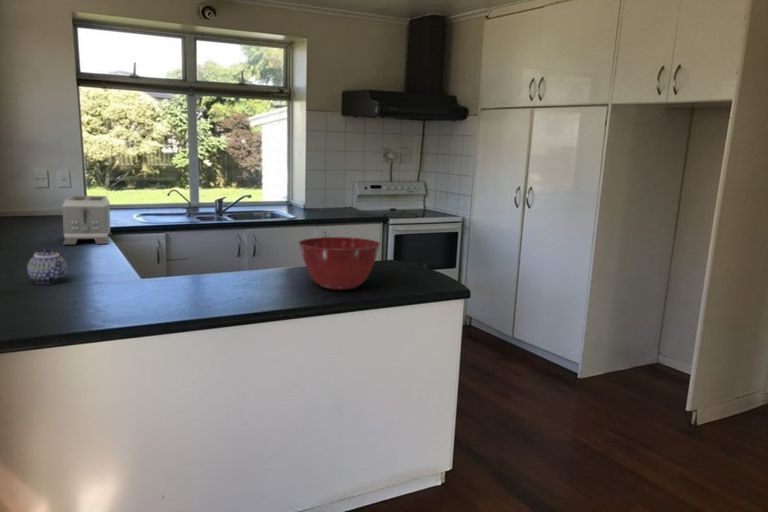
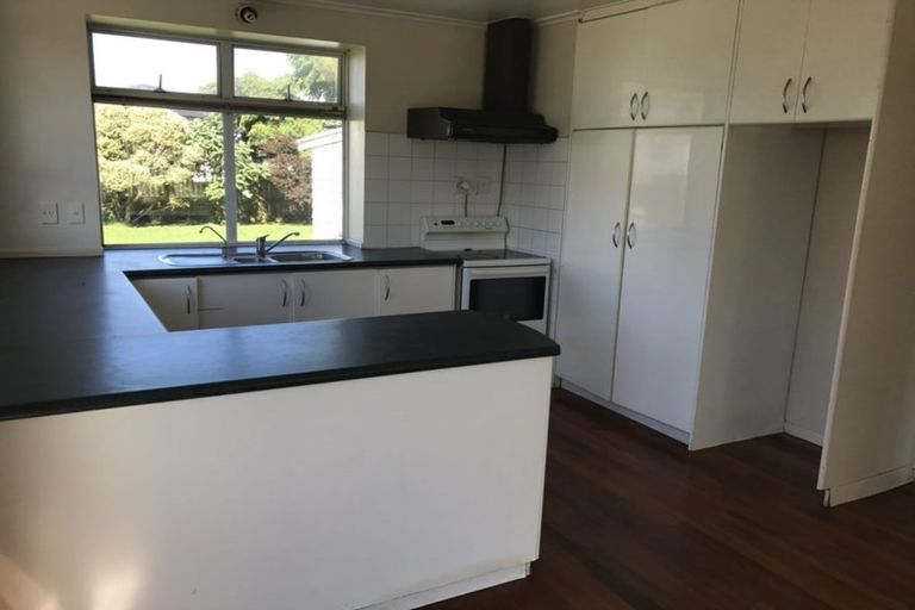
- mixing bowl [298,236,381,291]
- teapot [26,247,68,285]
- toaster [61,195,112,245]
